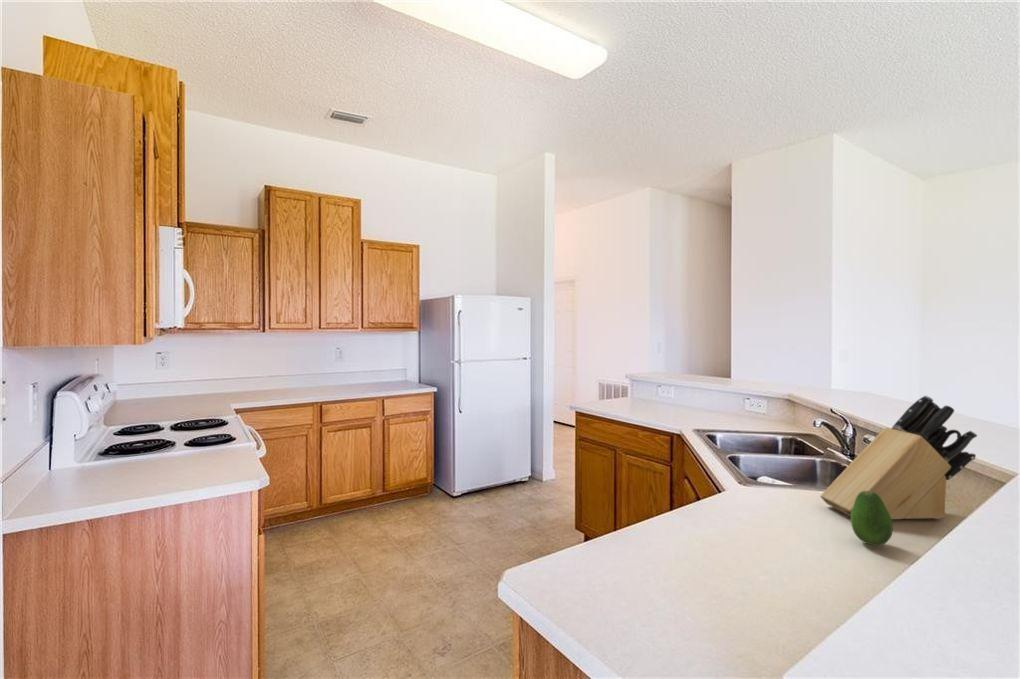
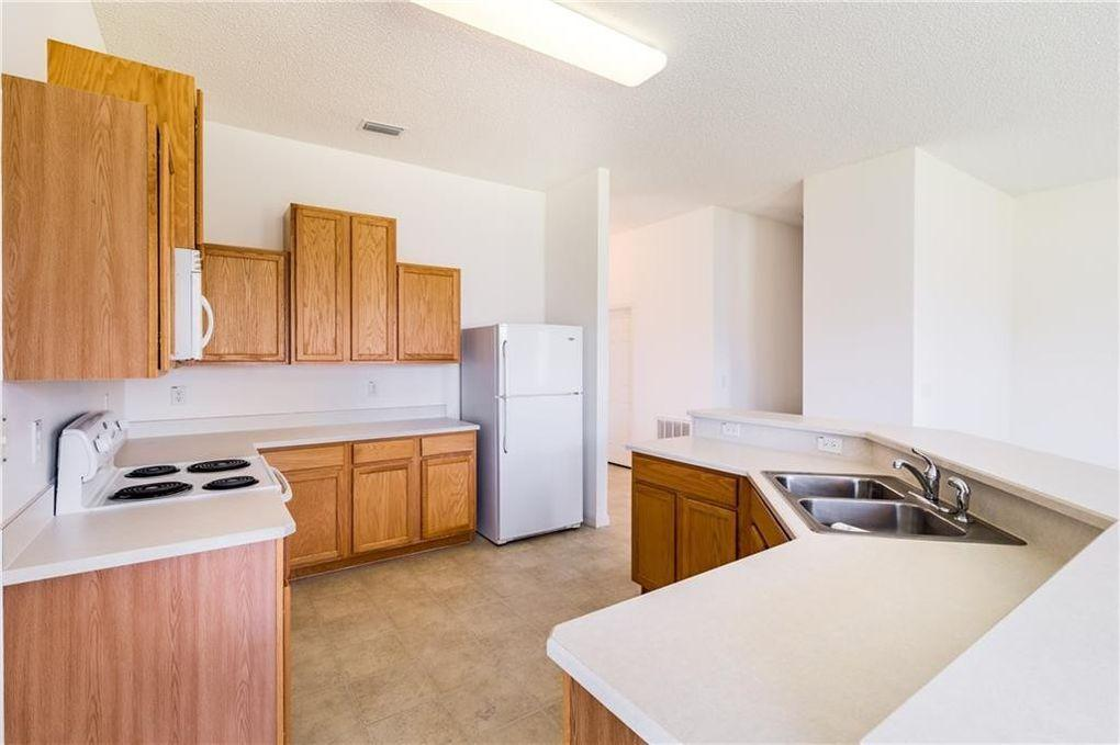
- fruit [850,491,894,546]
- knife block [819,394,978,520]
